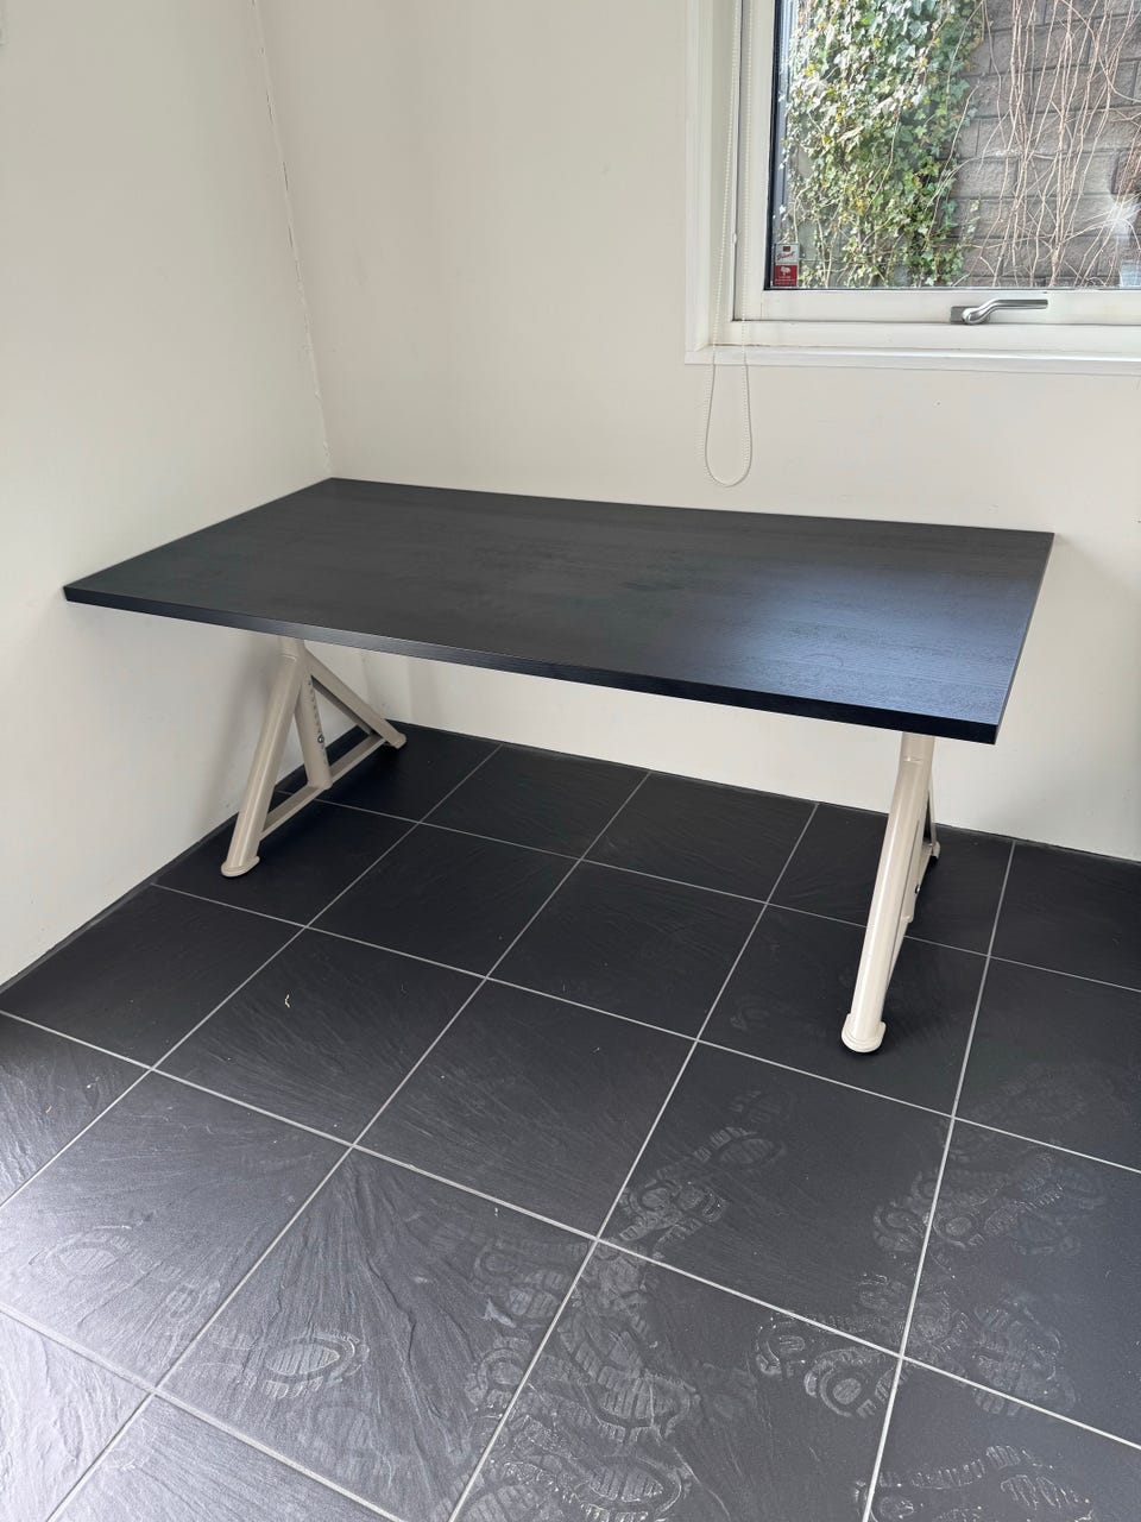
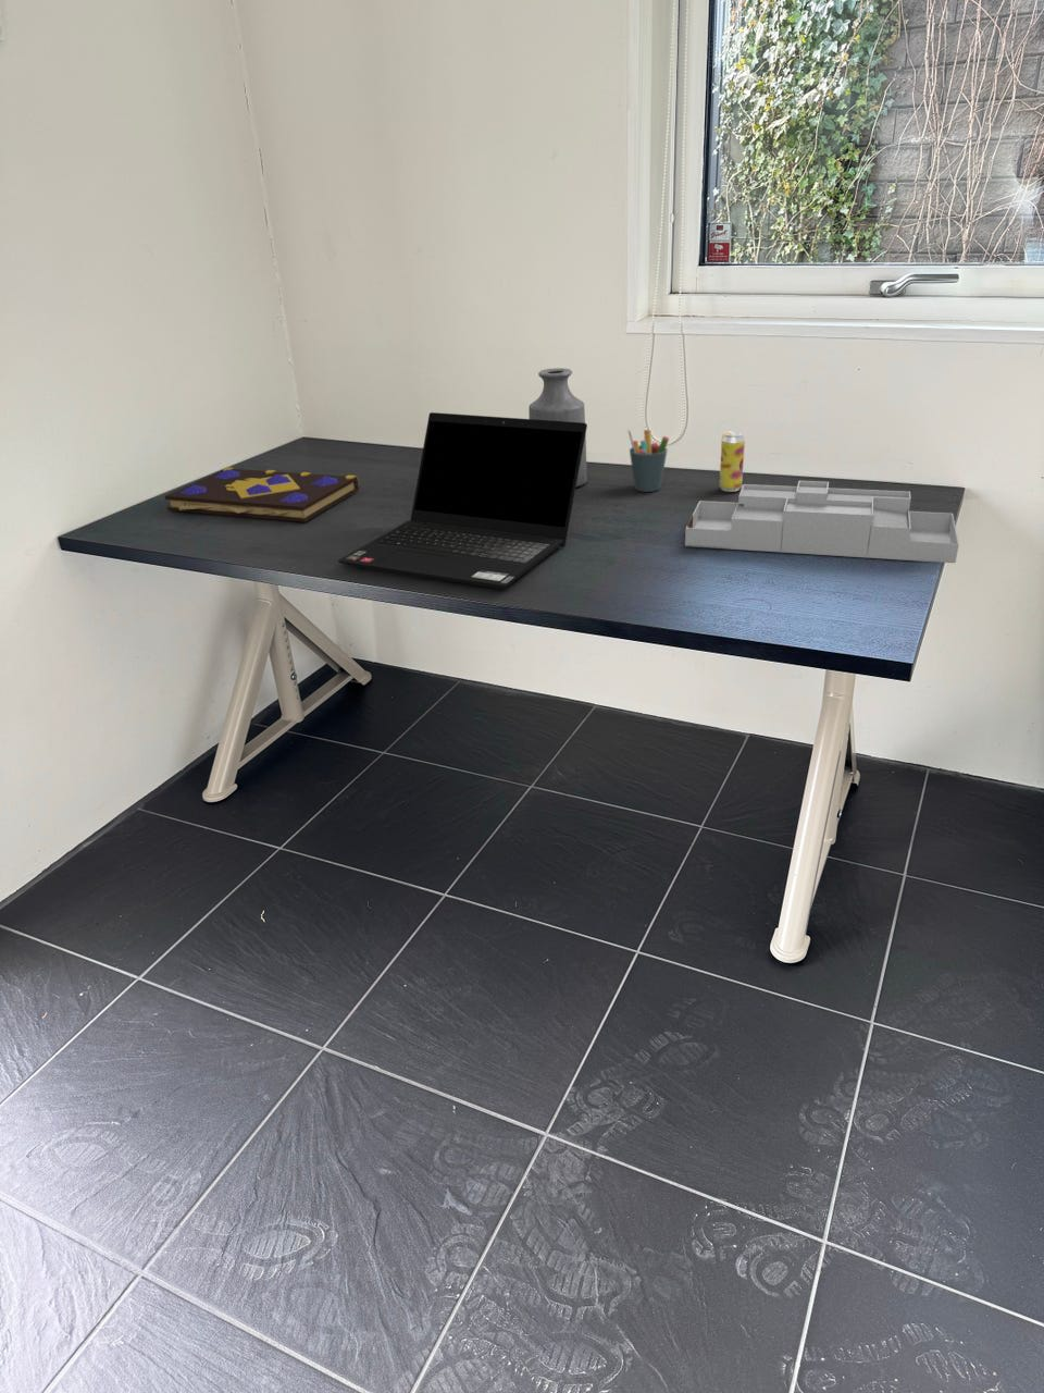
+ pen holder [626,429,670,492]
+ laptop computer [337,411,588,590]
+ beverage can [717,430,746,492]
+ book [164,466,360,523]
+ desk organizer [684,480,961,564]
+ bottle [527,366,588,488]
